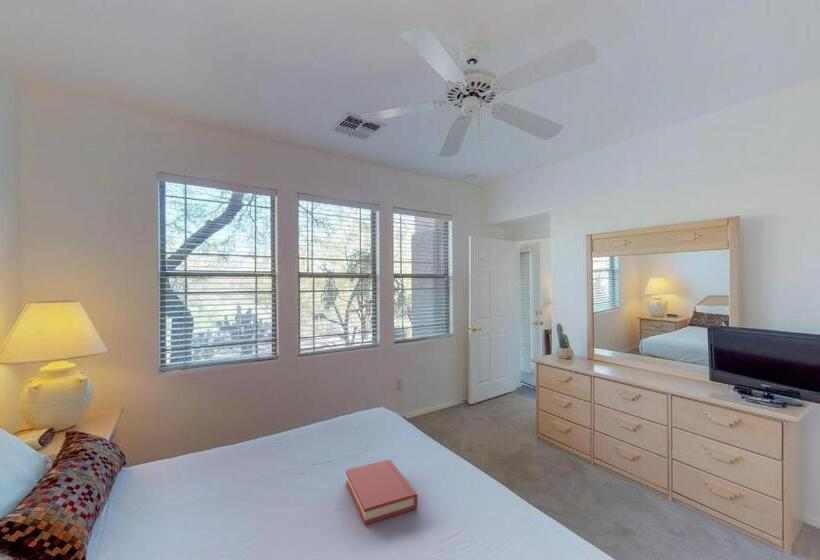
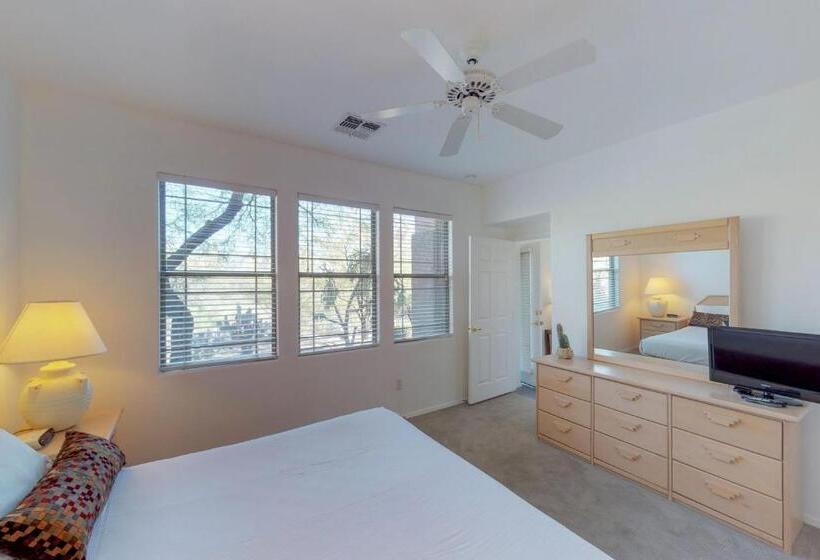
- hardback book [345,459,418,526]
